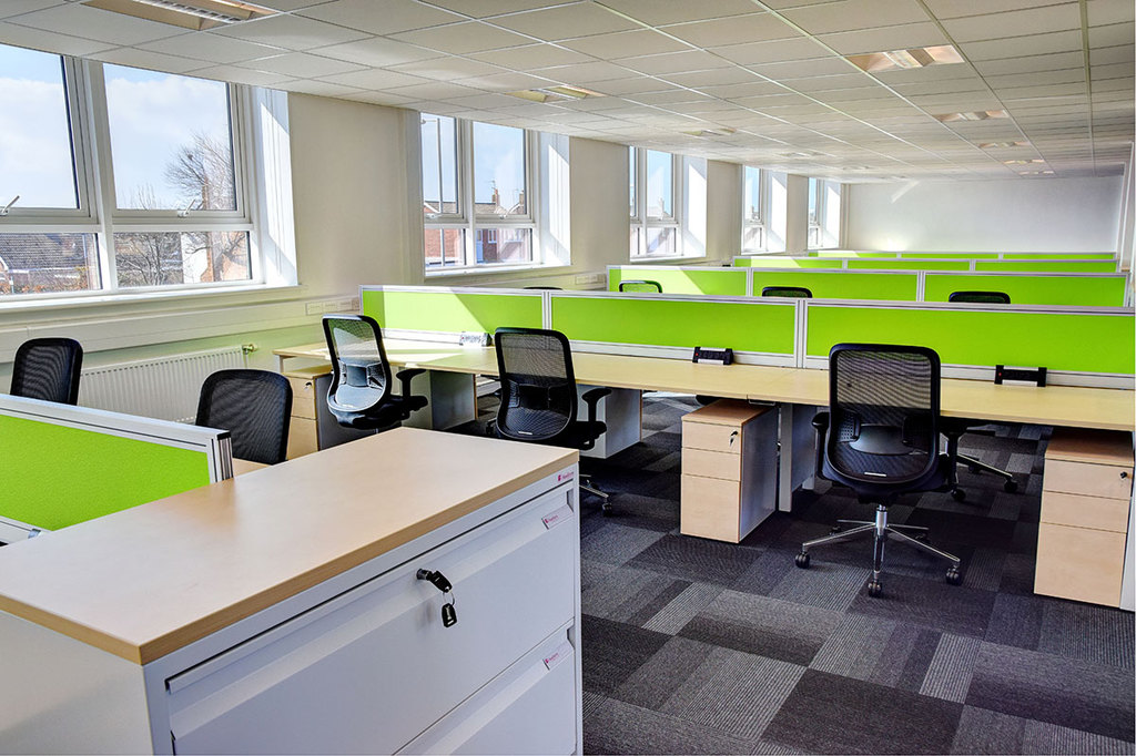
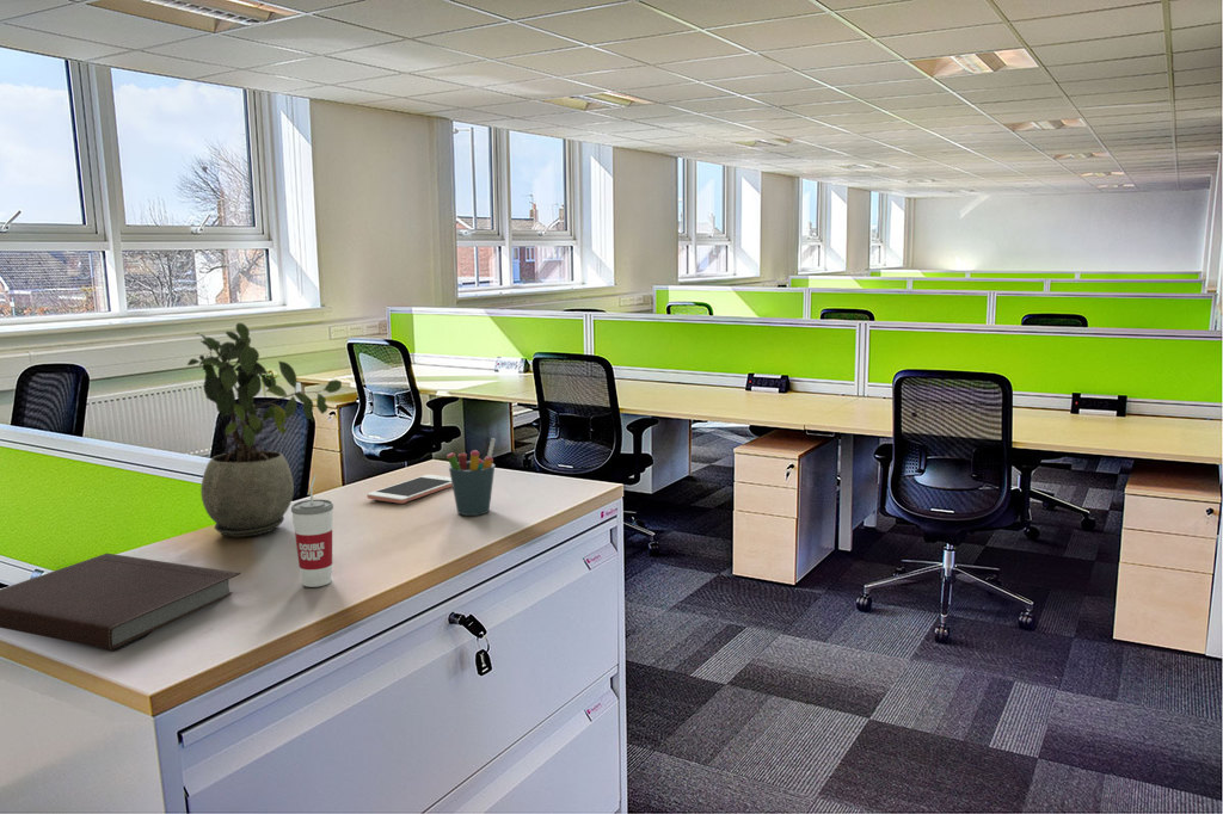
+ potted plant [186,321,343,538]
+ cell phone [367,474,453,505]
+ notebook [0,553,241,652]
+ cup [290,475,334,588]
+ pen holder [445,437,497,517]
